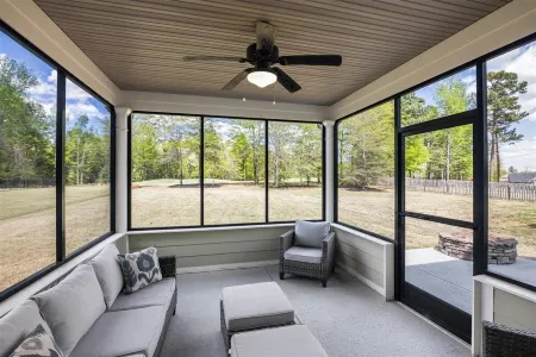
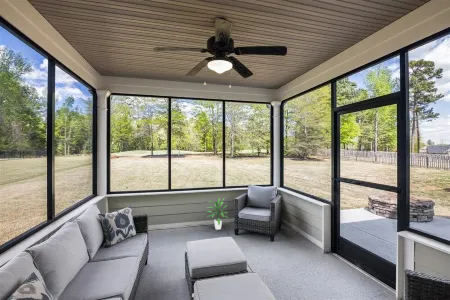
+ indoor plant [206,197,229,231]
